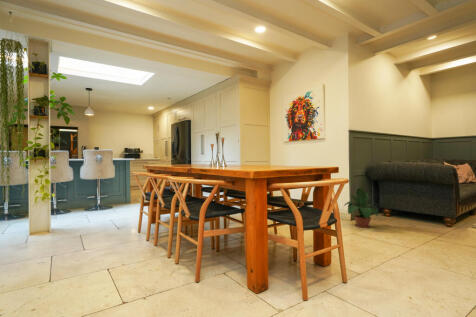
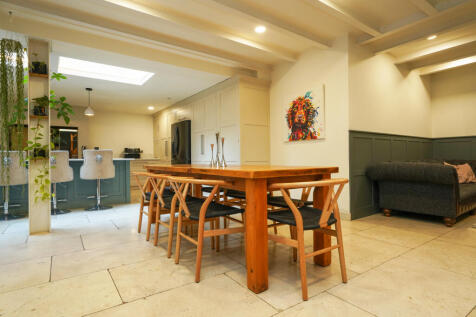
- potted plant [342,188,379,229]
